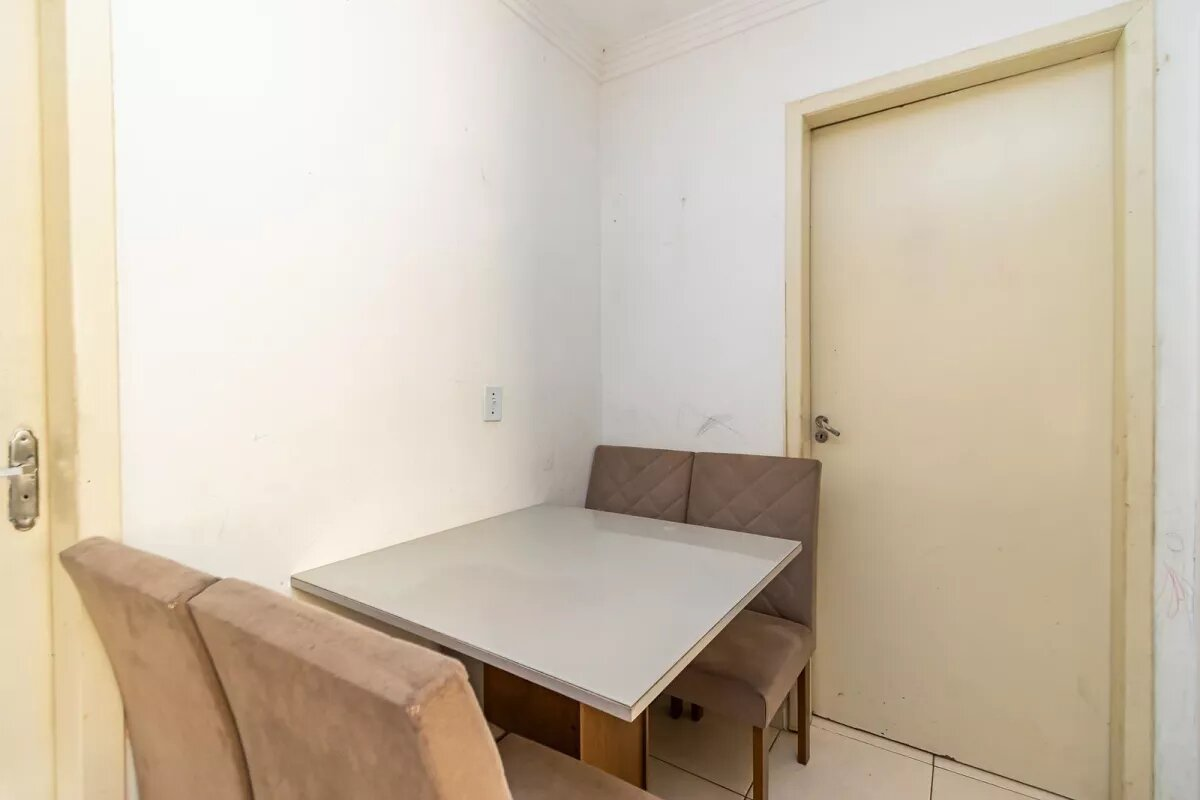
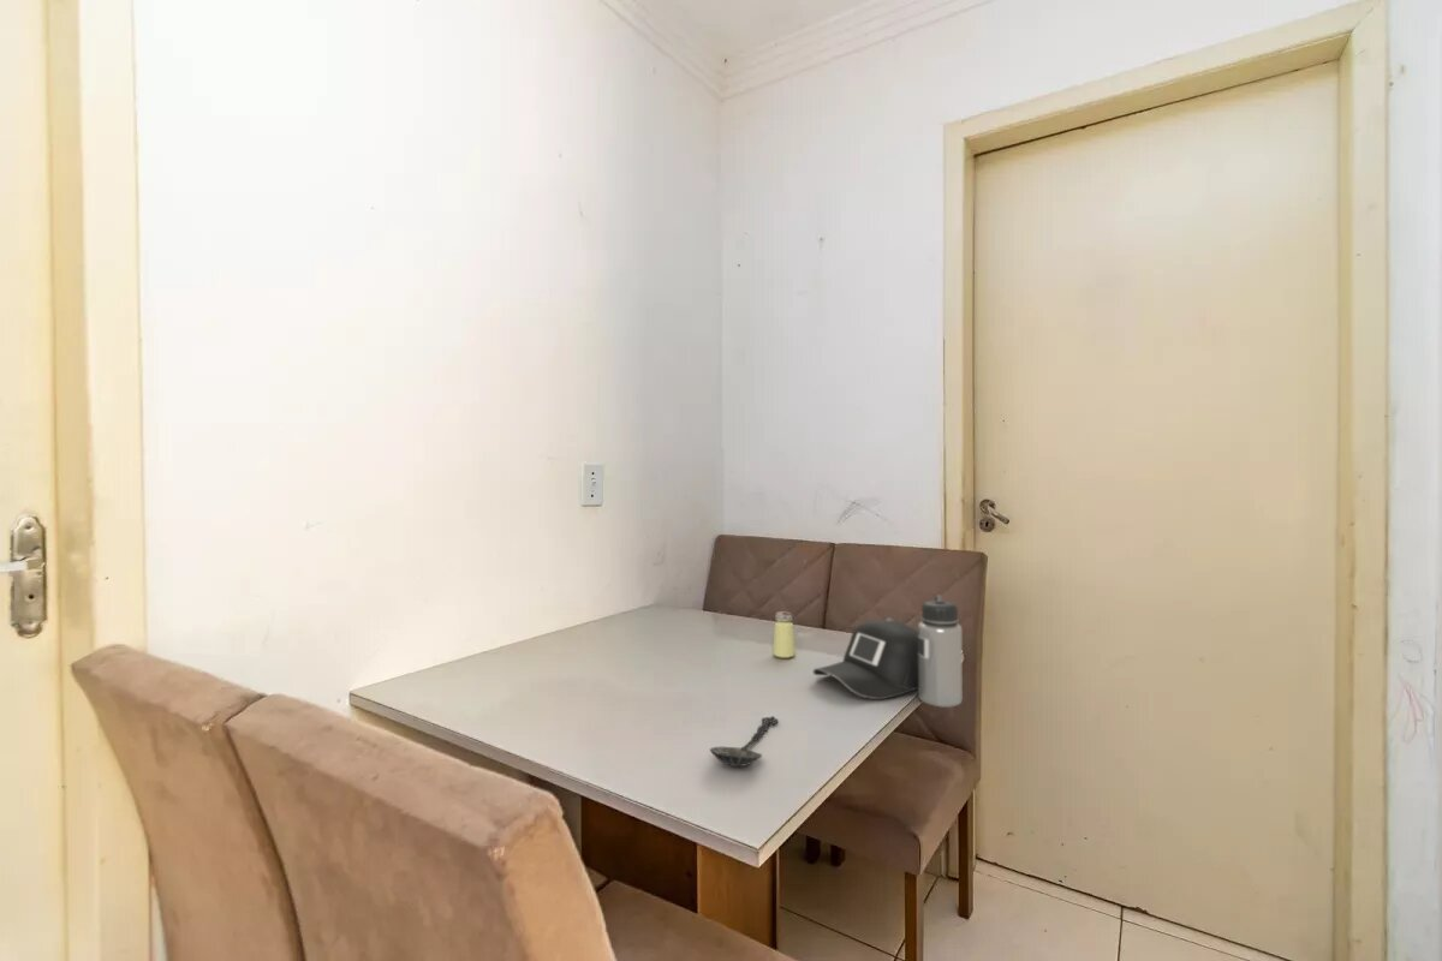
+ water bottle [812,593,963,709]
+ saltshaker [771,610,797,659]
+ spoon [709,715,780,768]
